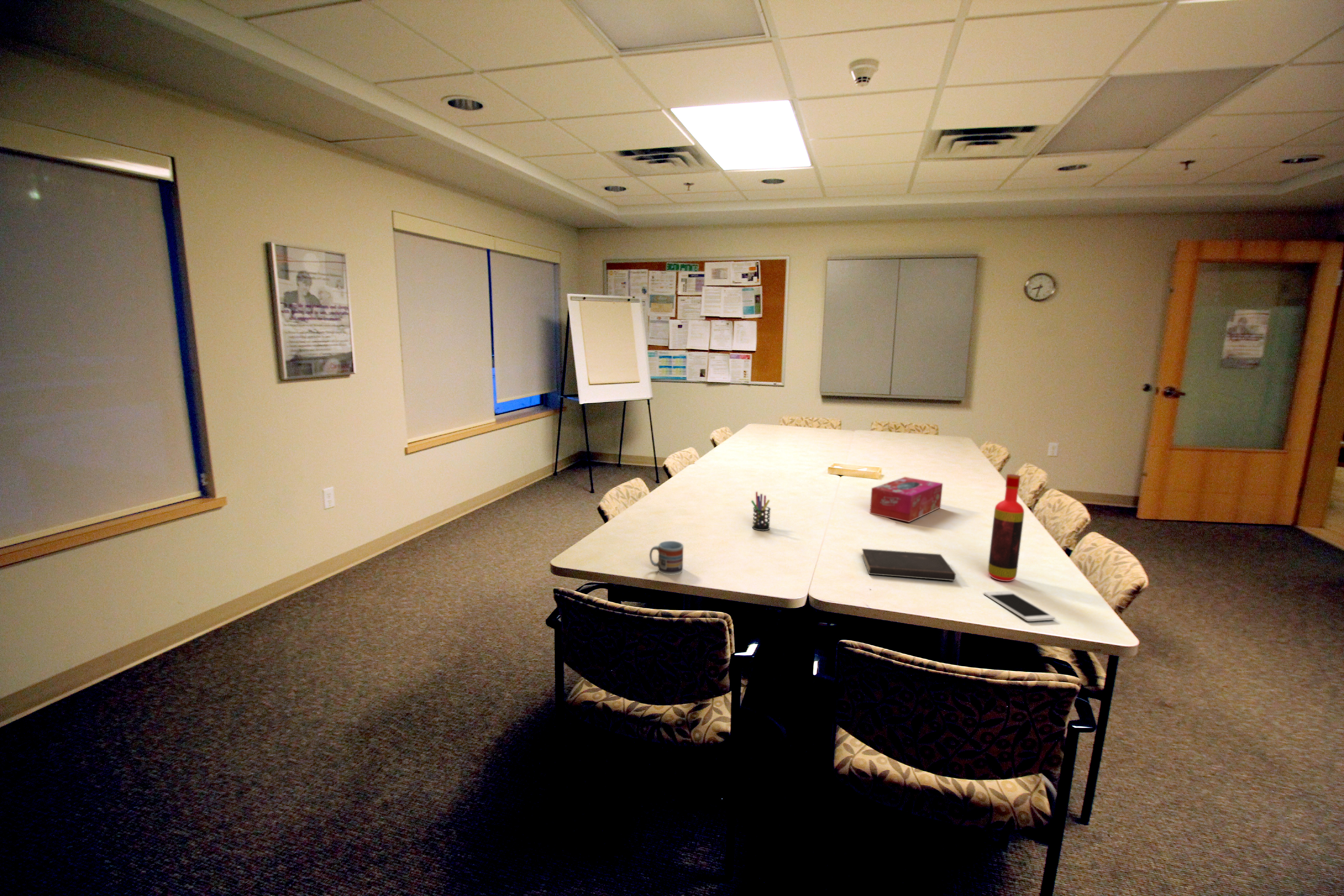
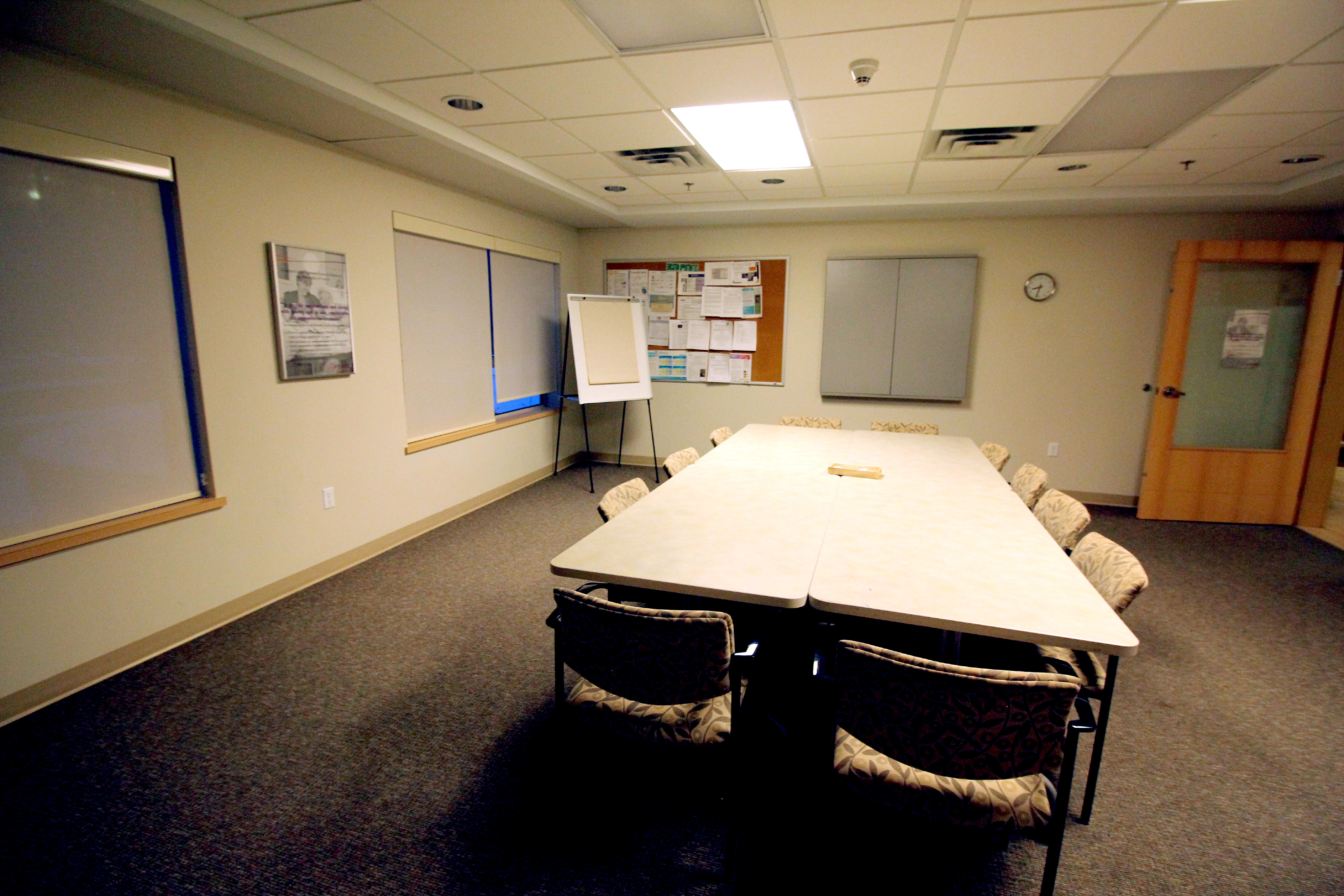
- tissue box [870,477,943,523]
- bottle [988,474,1024,582]
- hardcover book [861,548,956,581]
- cell phone [983,591,1056,622]
- cup [649,541,684,575]
- pen holder [751,491,771,531]
